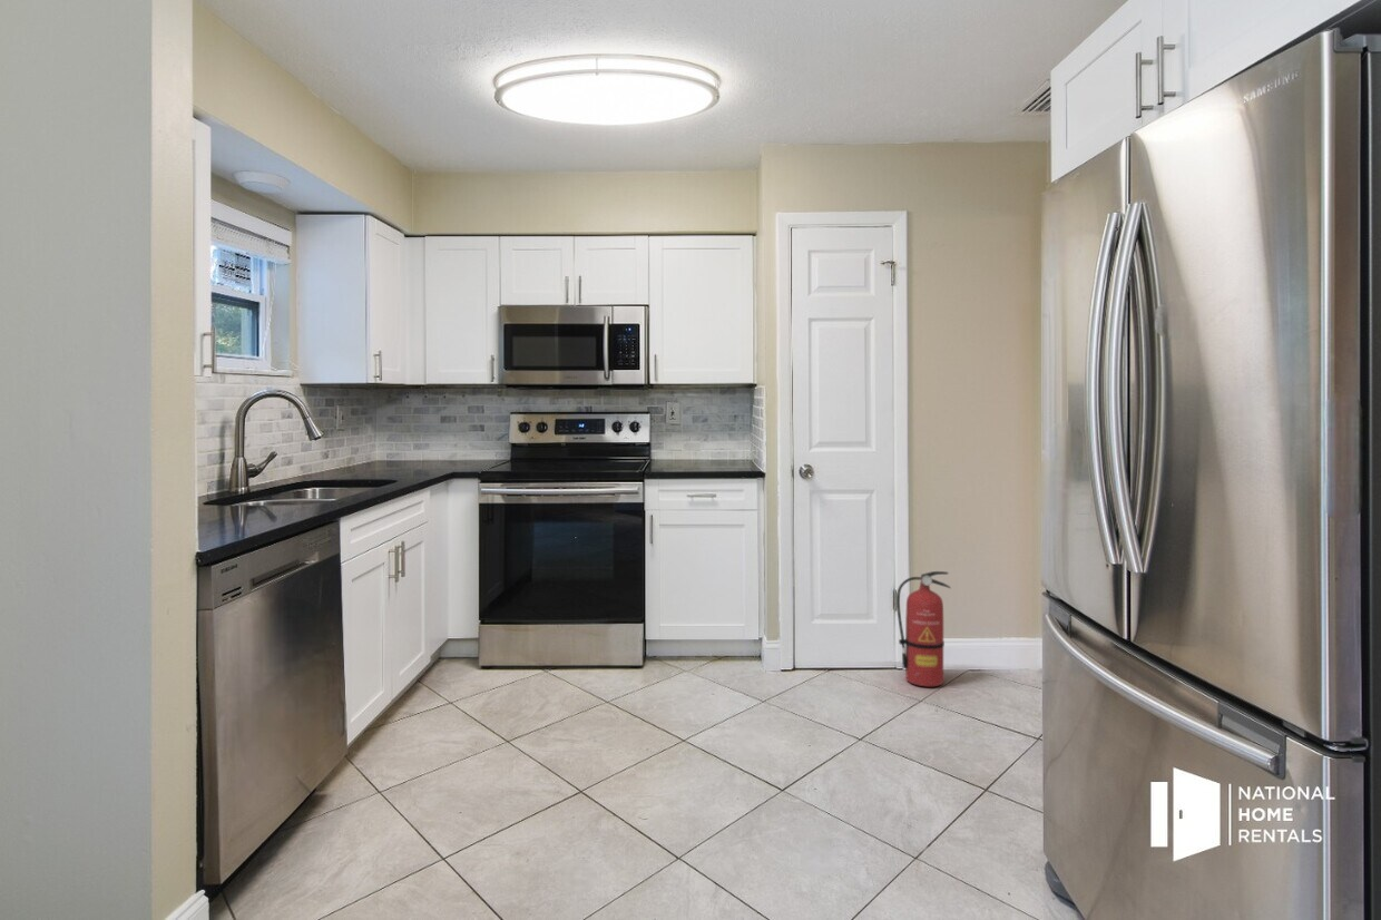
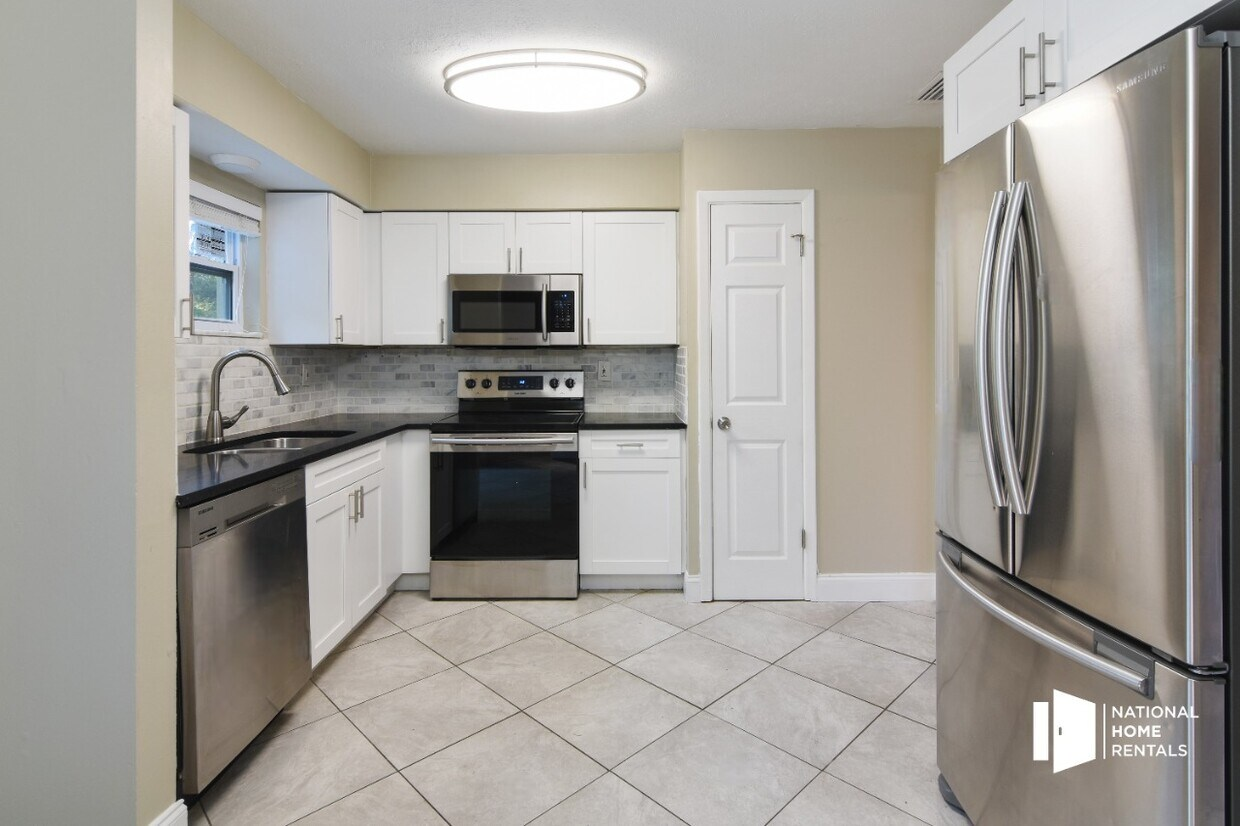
- fire extinguisher [895,570,952,687]
